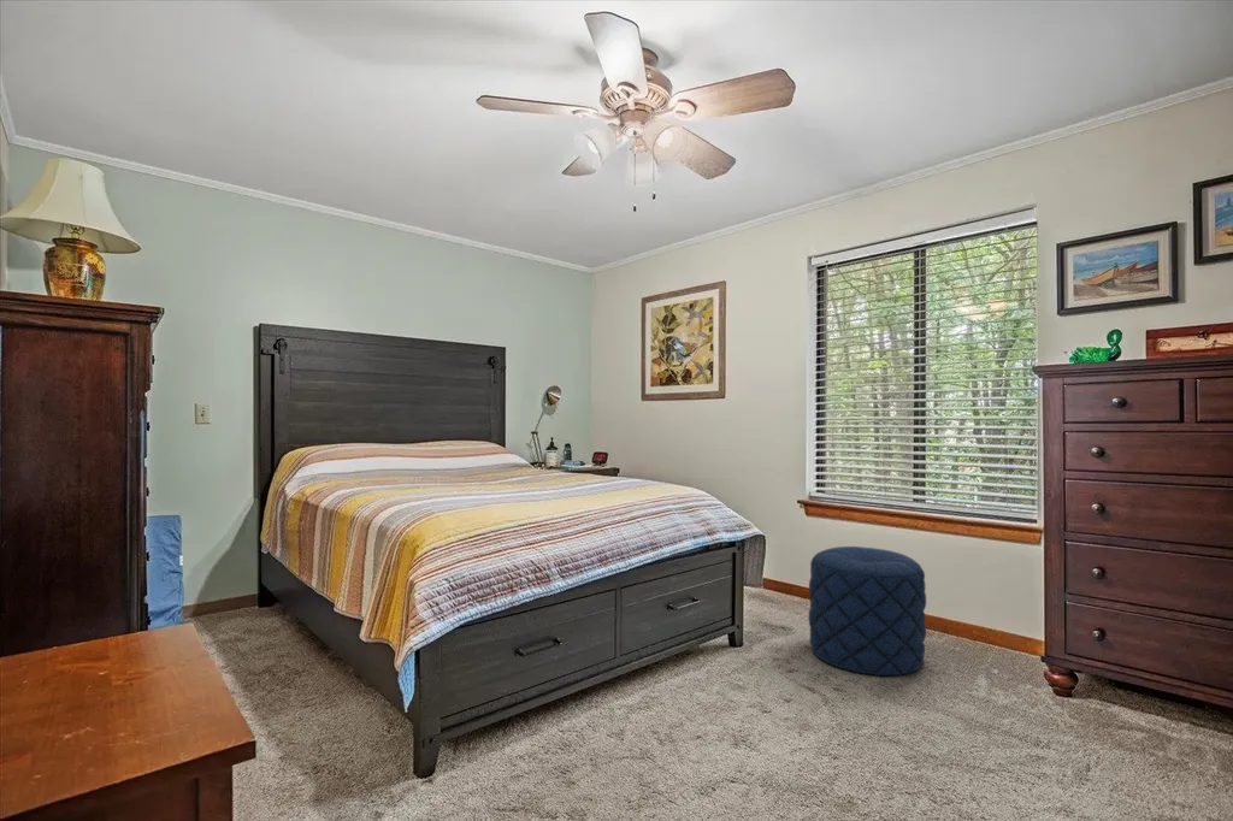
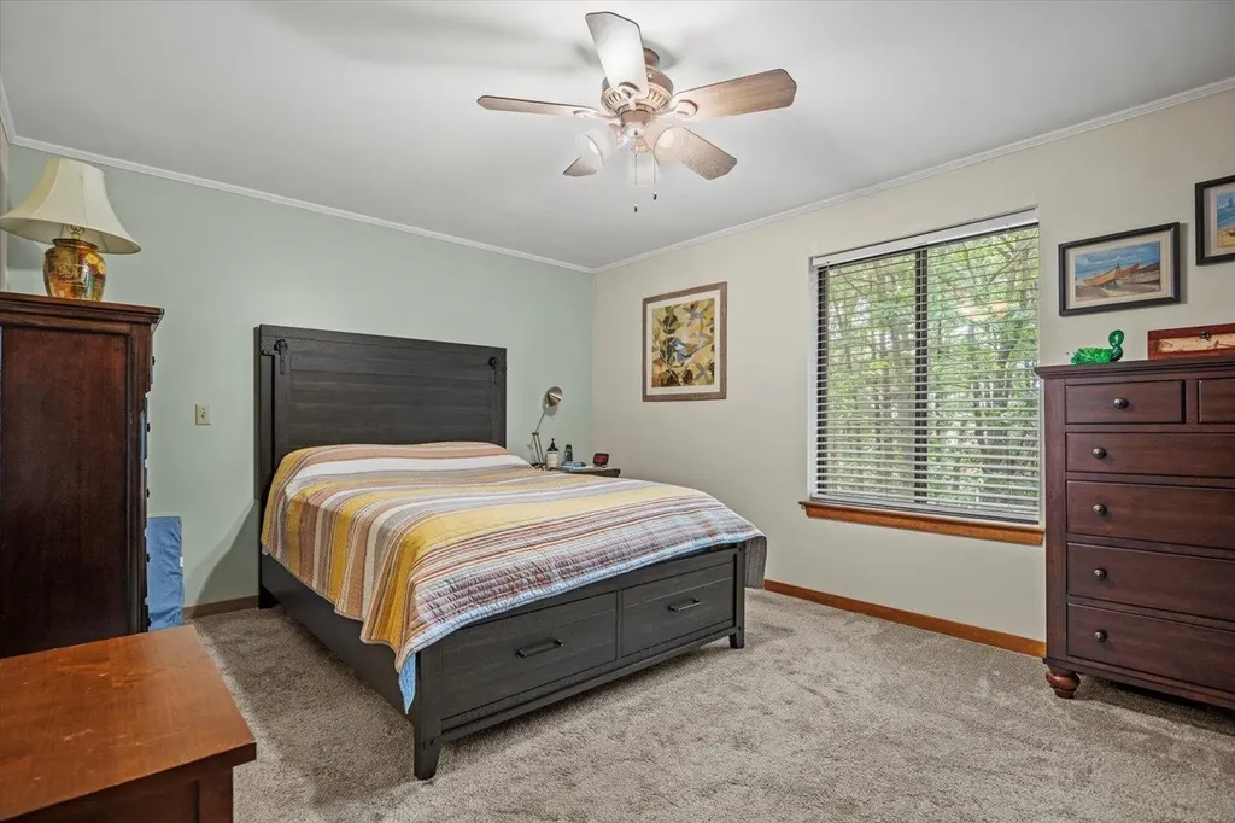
- pouf [808,545,927,677]
